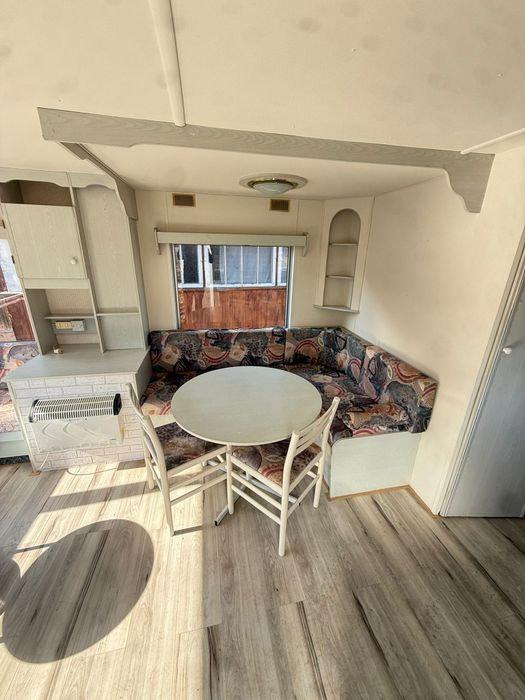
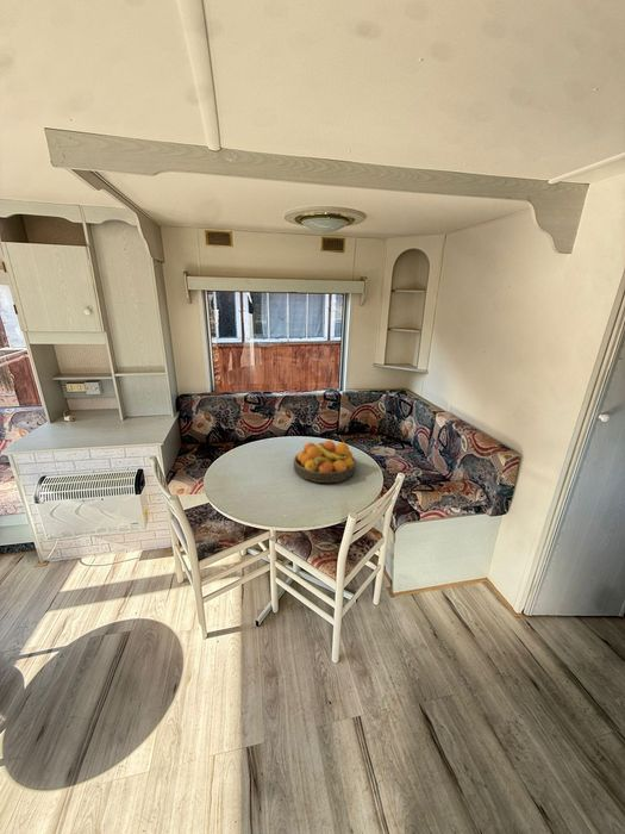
+ fruit bowl [293,440,356,484]
